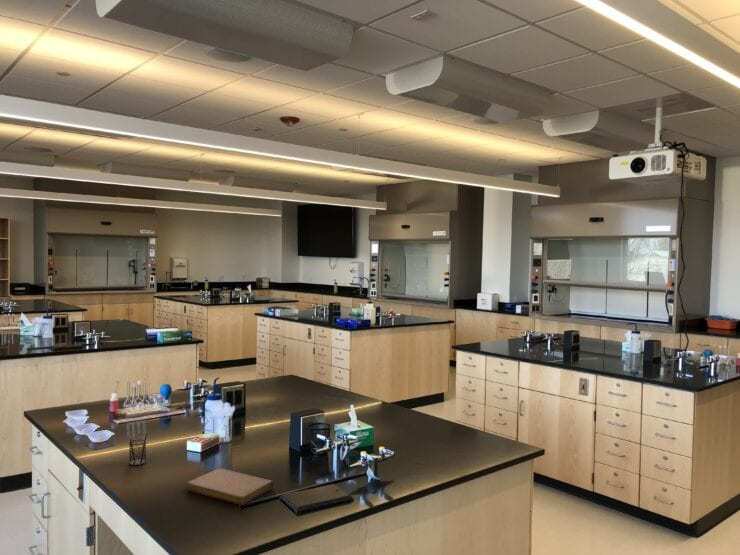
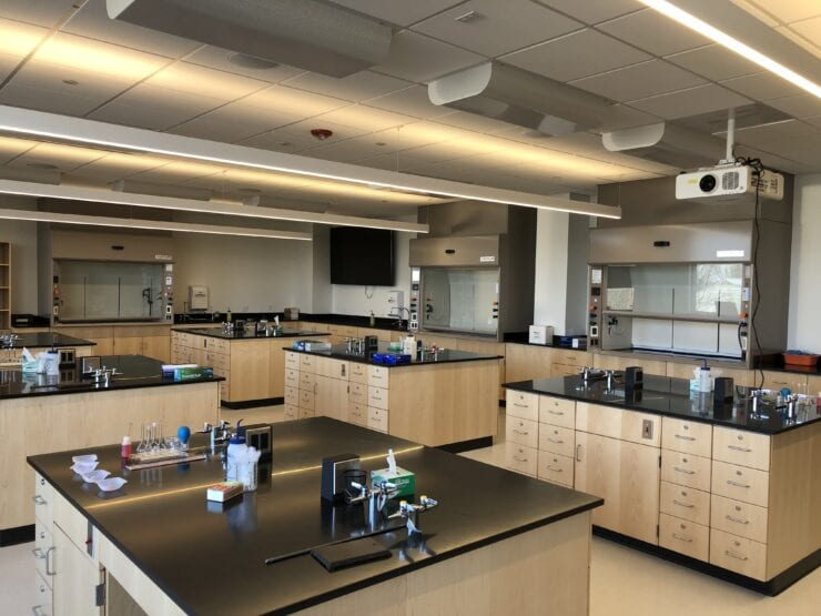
- pencil holder [128,431,148,466]
- notebook [186,467,275,506]
